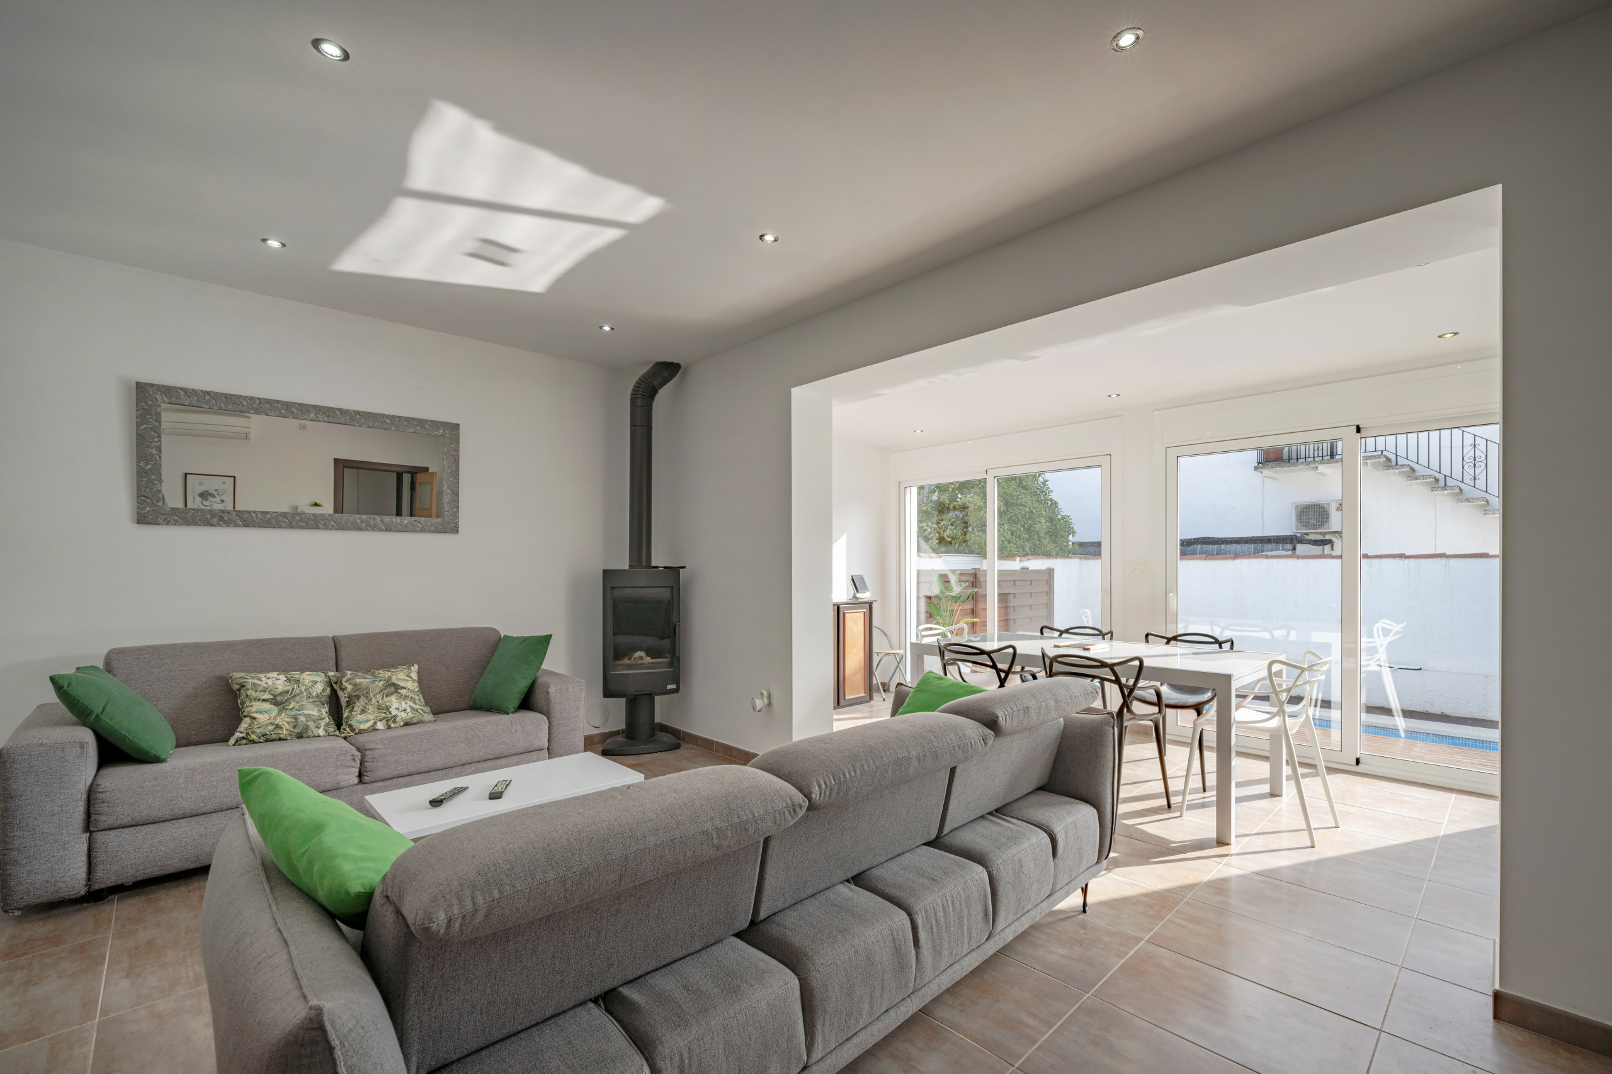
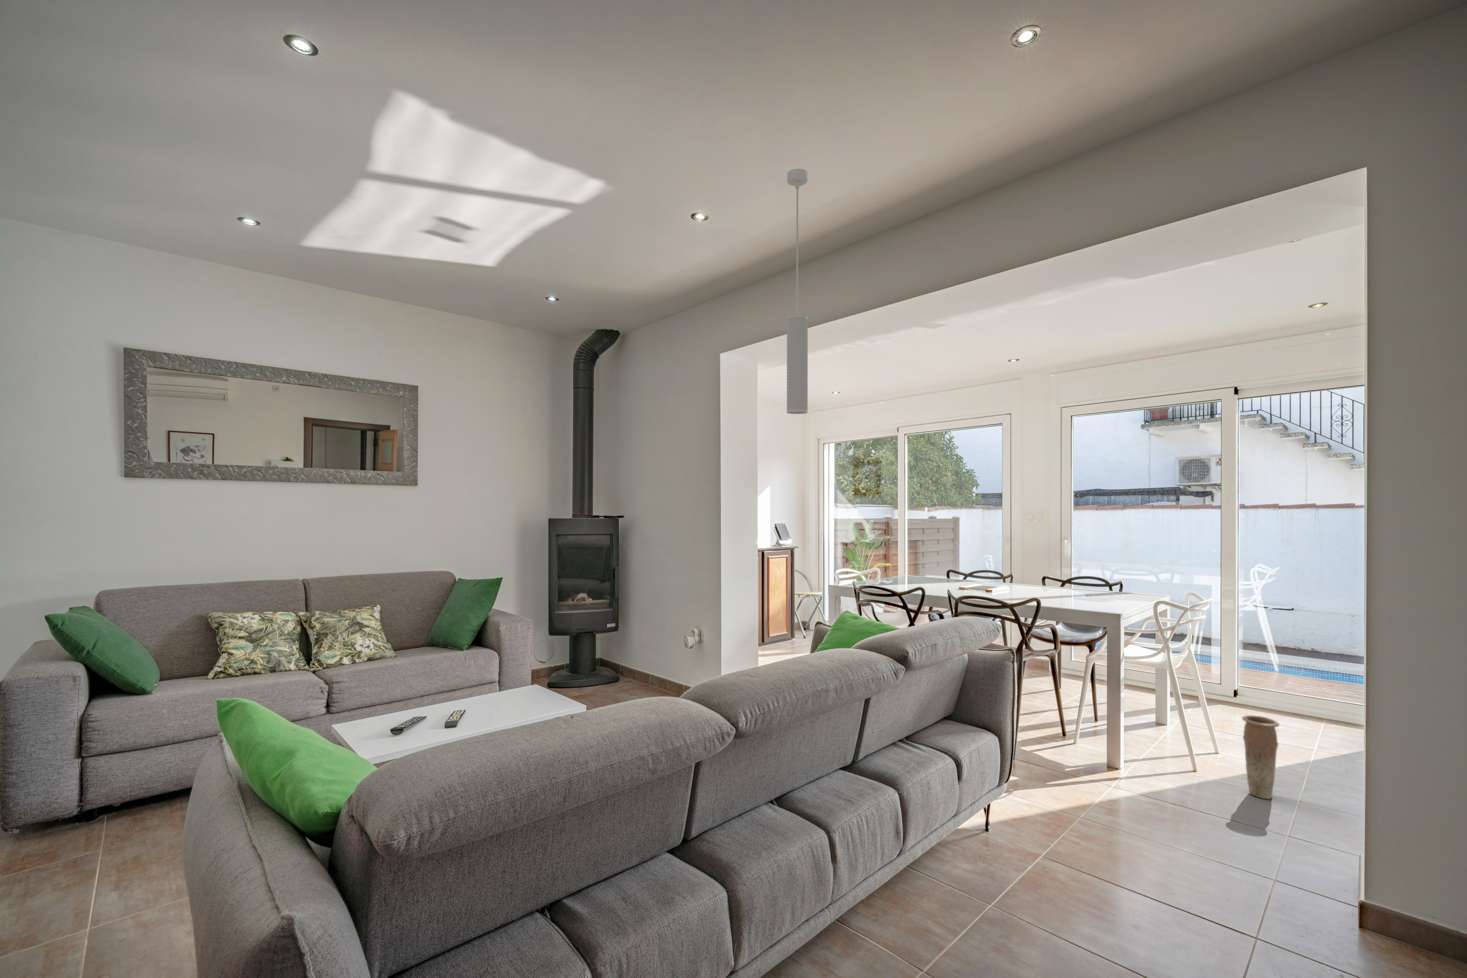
+ pendant light [786,168,809,415]
+ vase [1242,715,1280,800]
